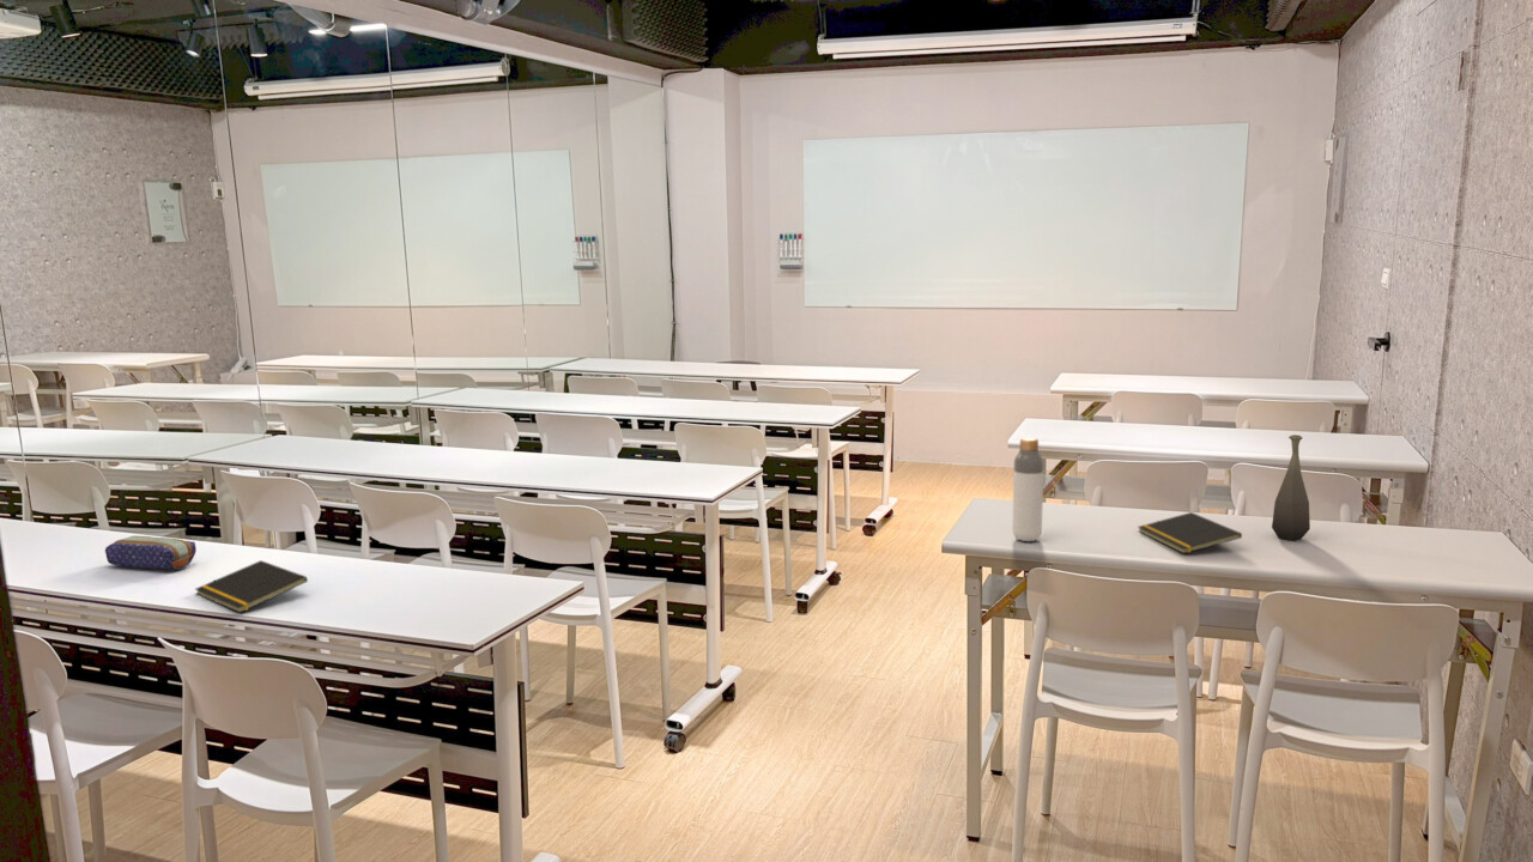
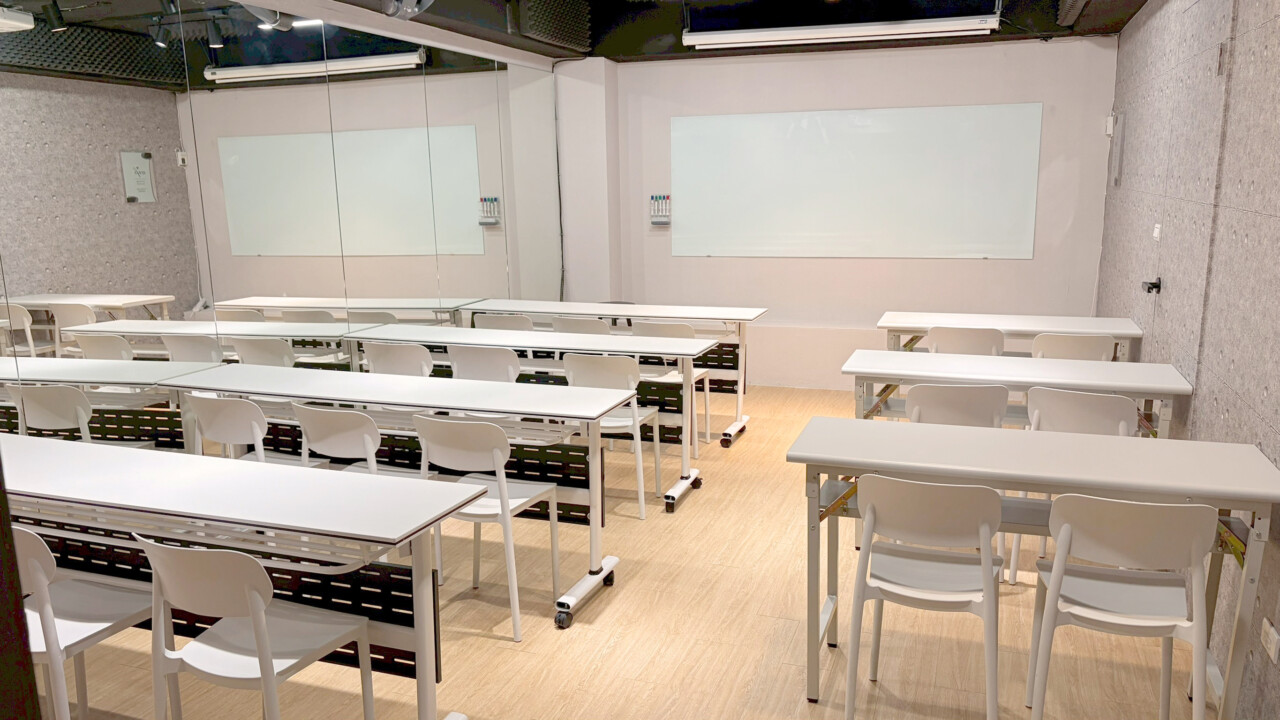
- notepad [1137,511,1243,554]
- bottle [1271,433,1311,541]
- notepad [194,559,309,614]
- bottle [1011,437,1044,542]
- pencil case [104,535,198,571]
